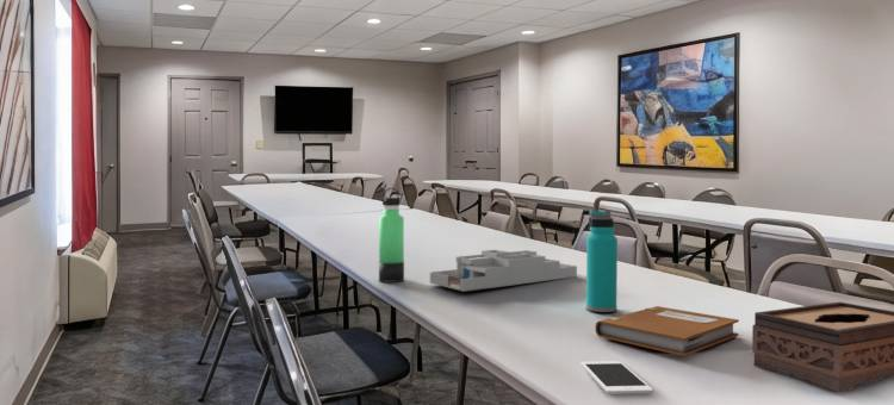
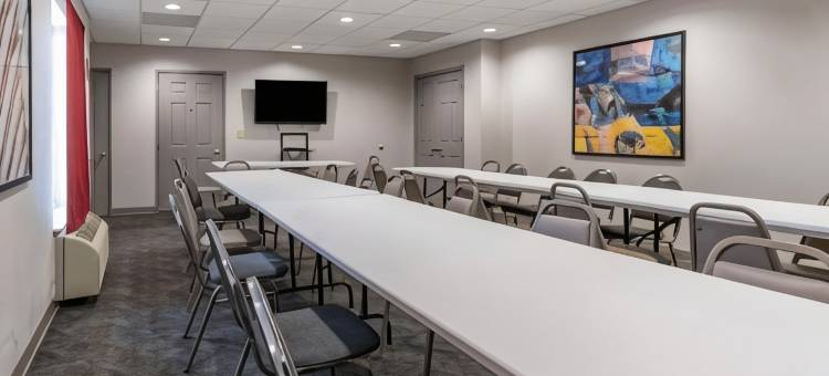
- water bottle [585,210,619,313]
- desk organizer [429,249,578,293]
- thermos bottle [378,187,405,284]
- tissue box [751,301,894,393]
- cell phone [579,360,654,395]
- notebook [595,305,740,357]
